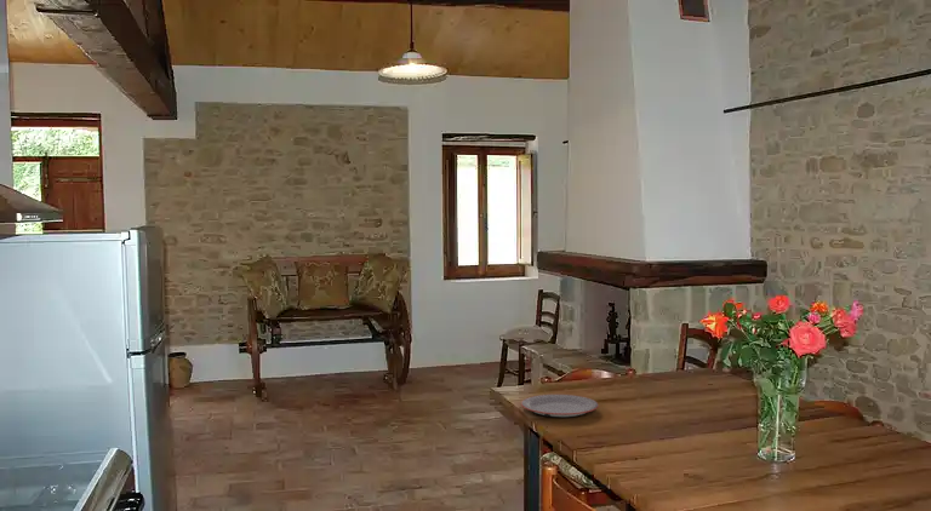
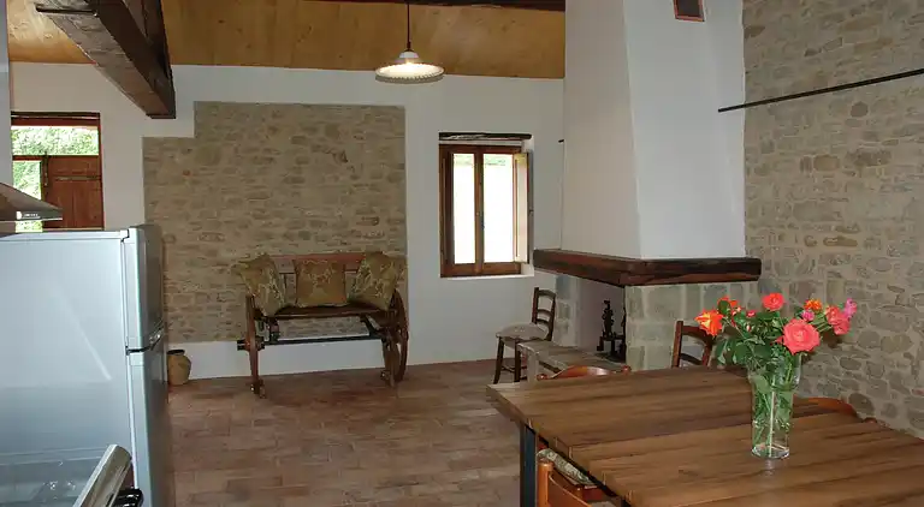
- plate [520,394,599,418]
